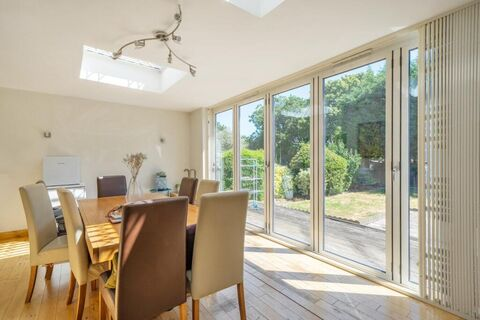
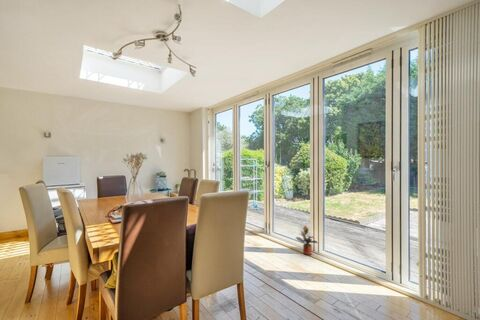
+ potted plant [295,225,319,256]
